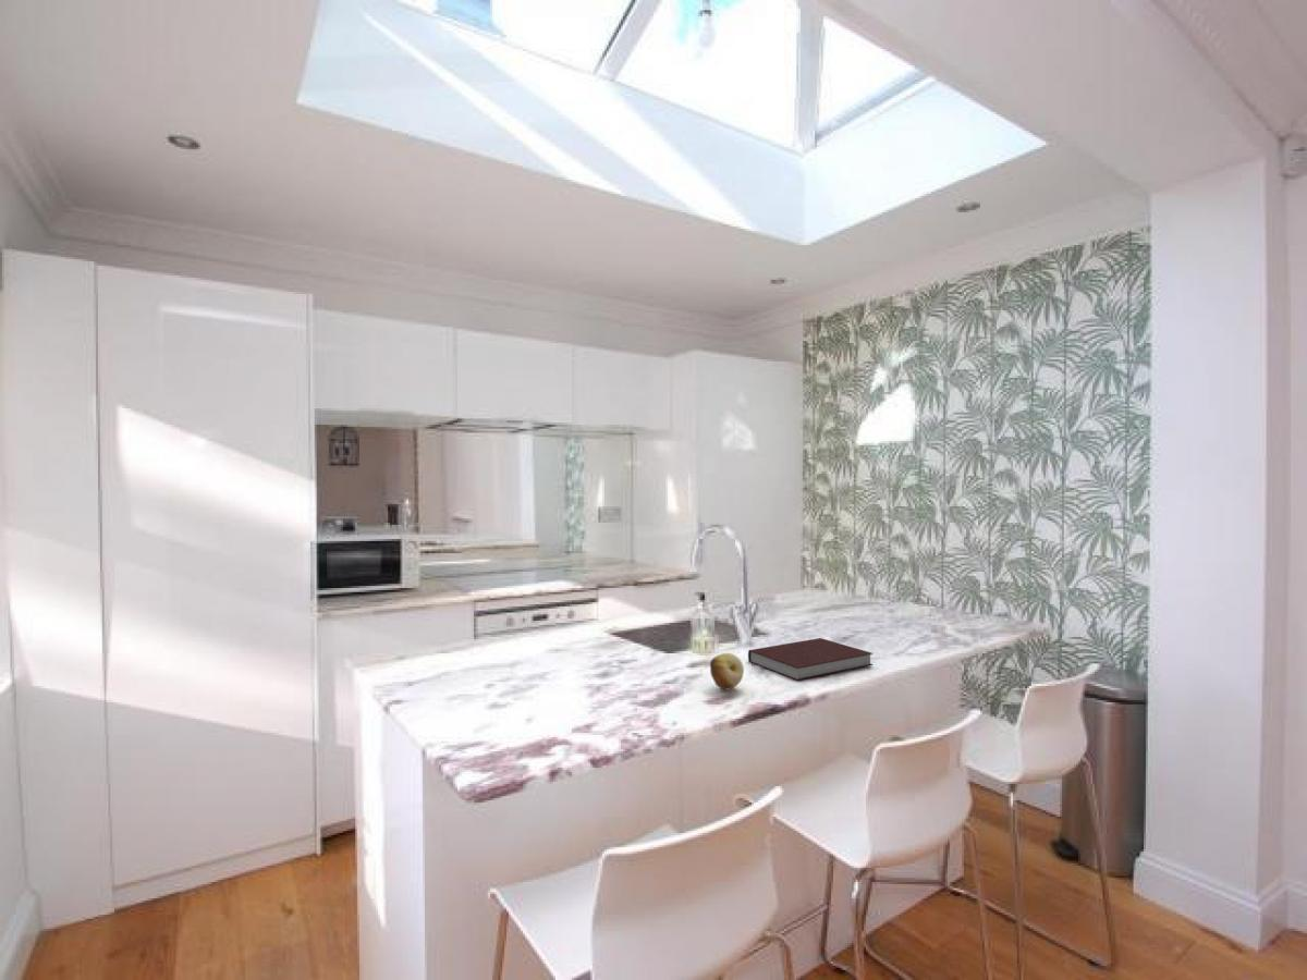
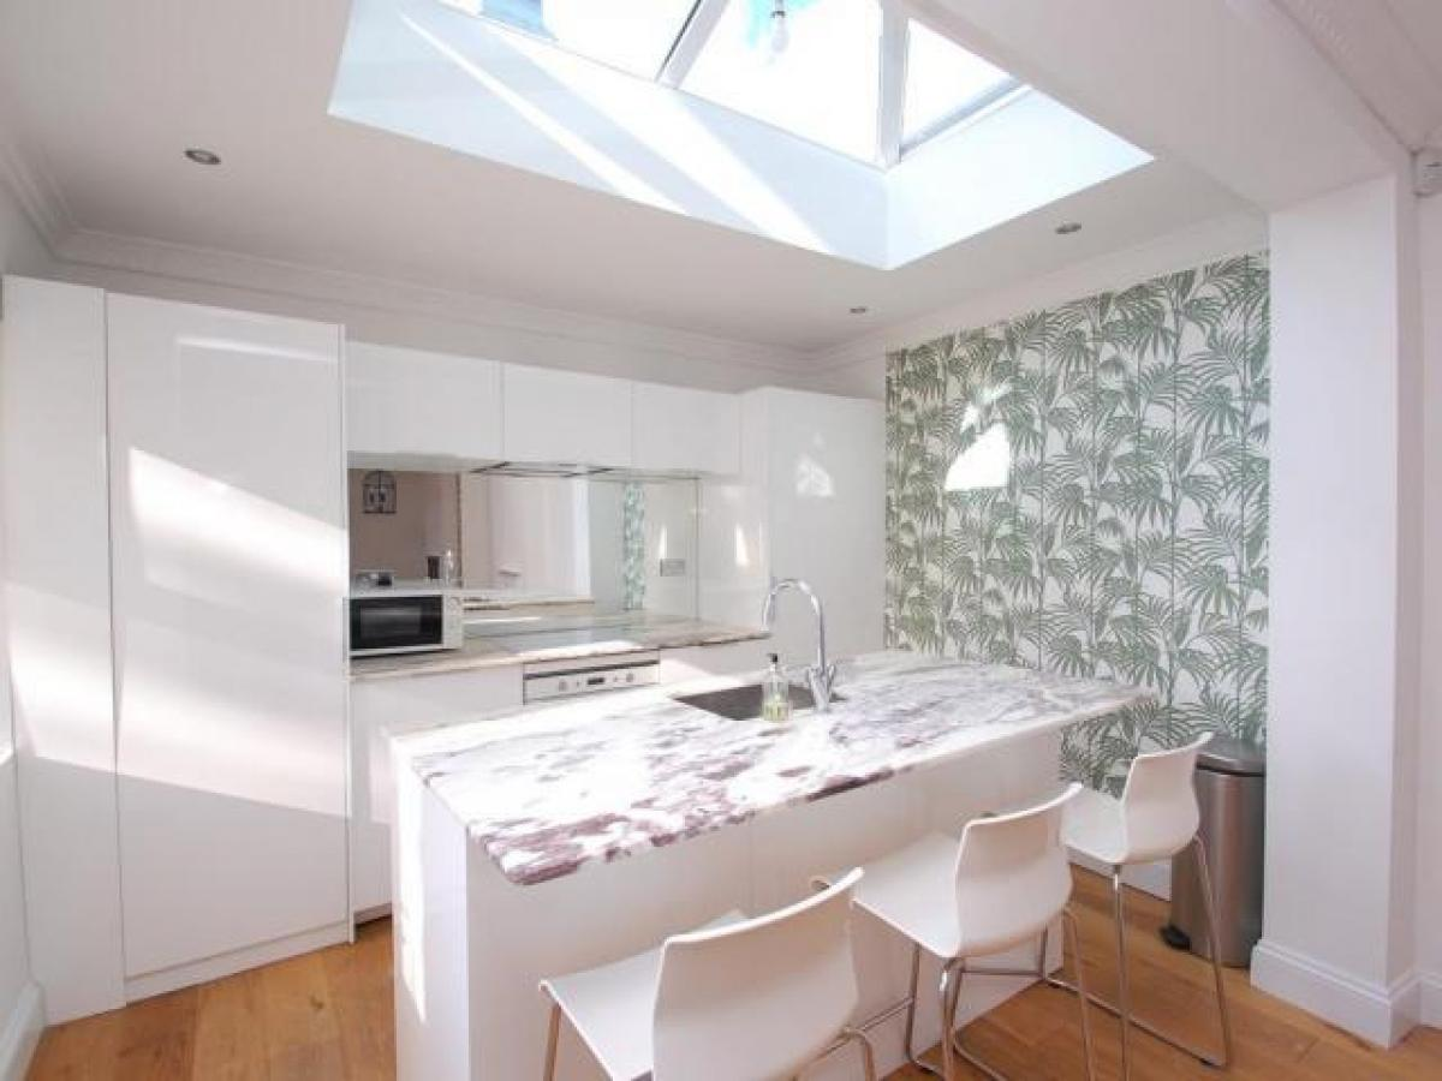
- fruit [709,652,745,690]
- notebook [747,637,874,682]
